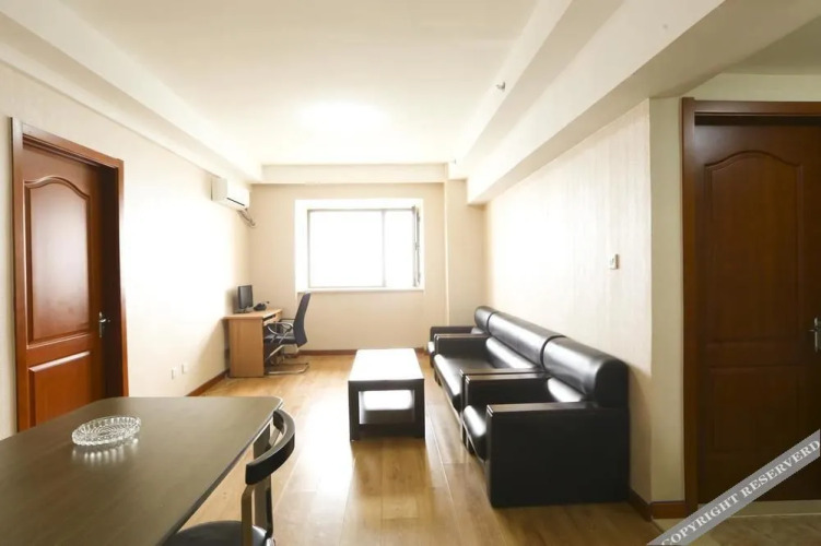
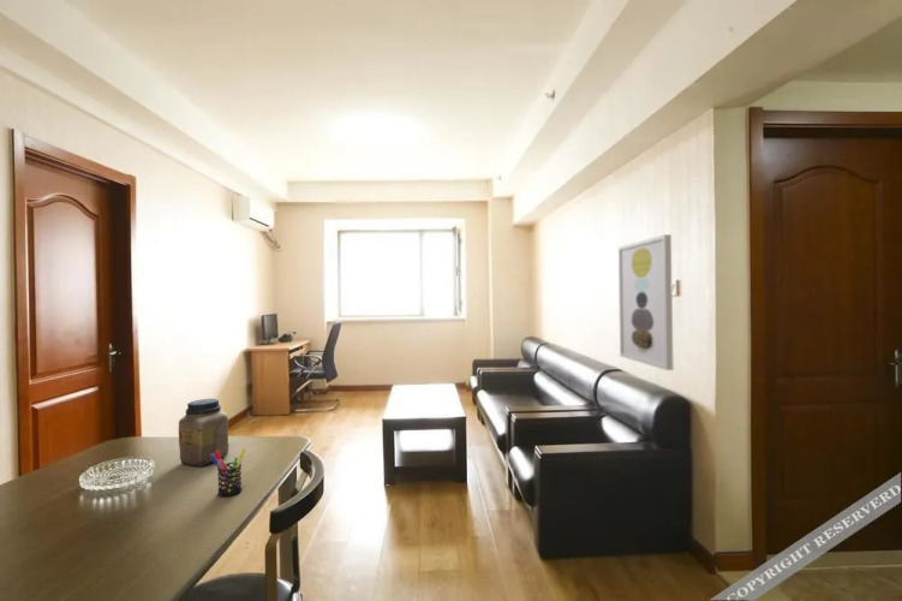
+ pen holder [210,447,246,498]
+ jar [178,398,229,468]
+ wall art [617,233,675,371]
